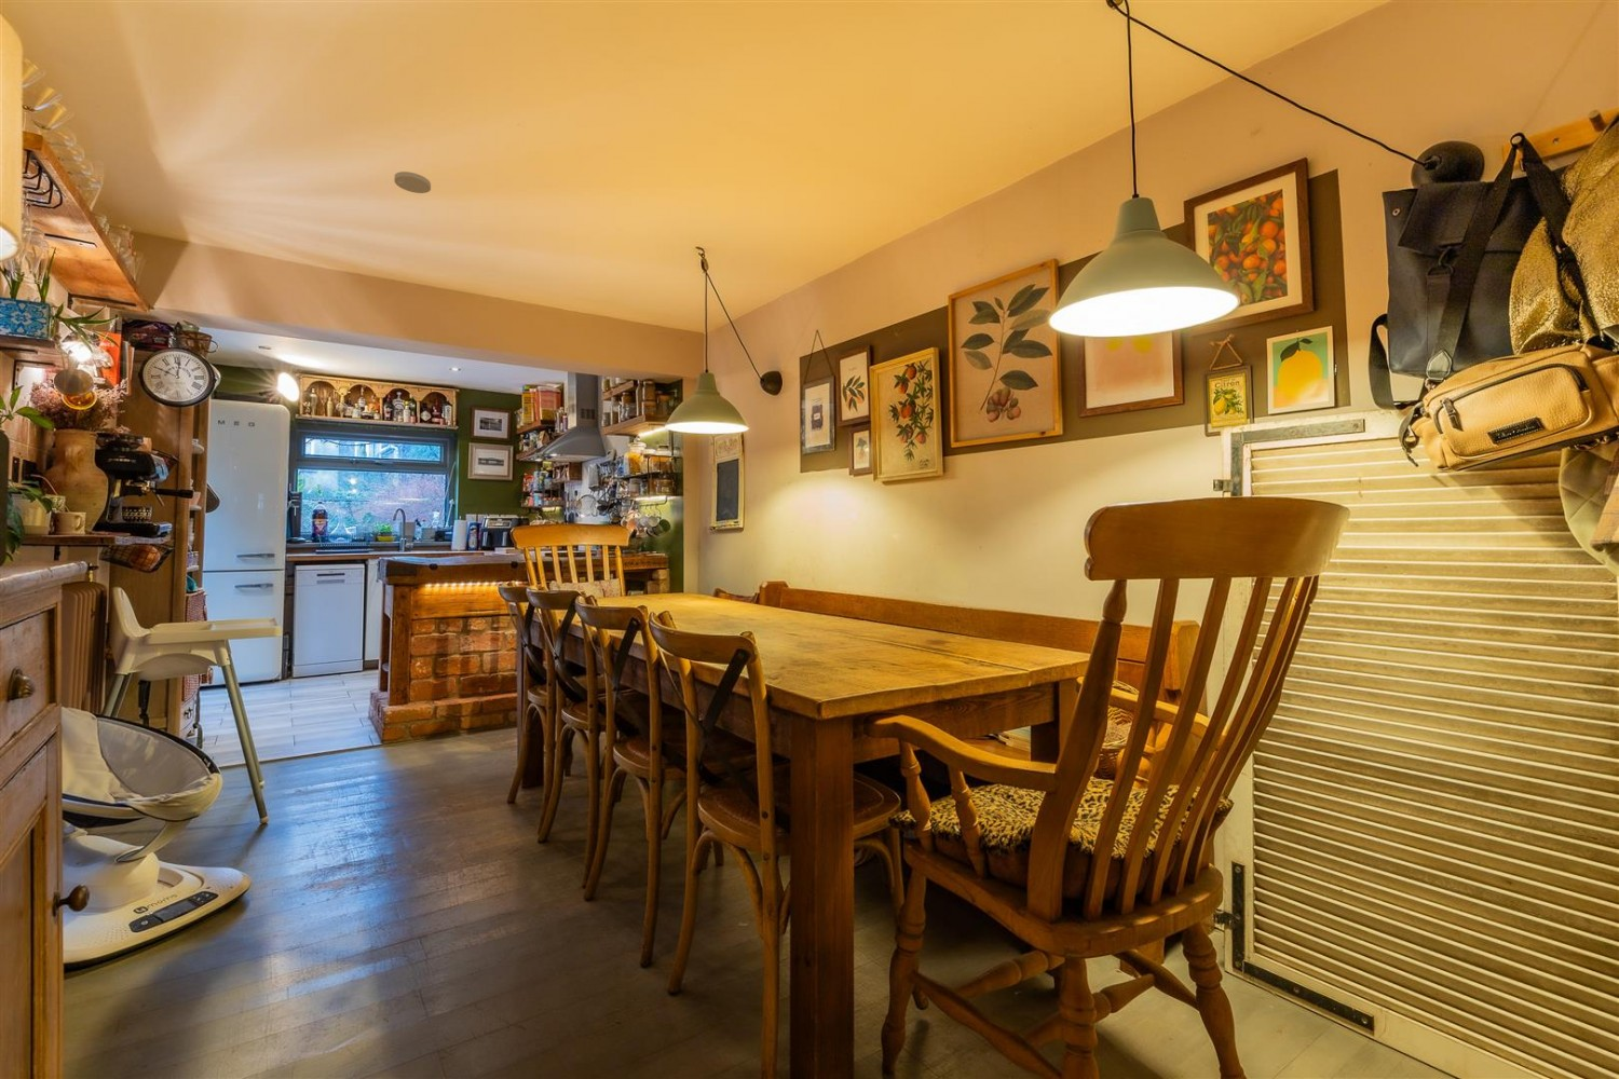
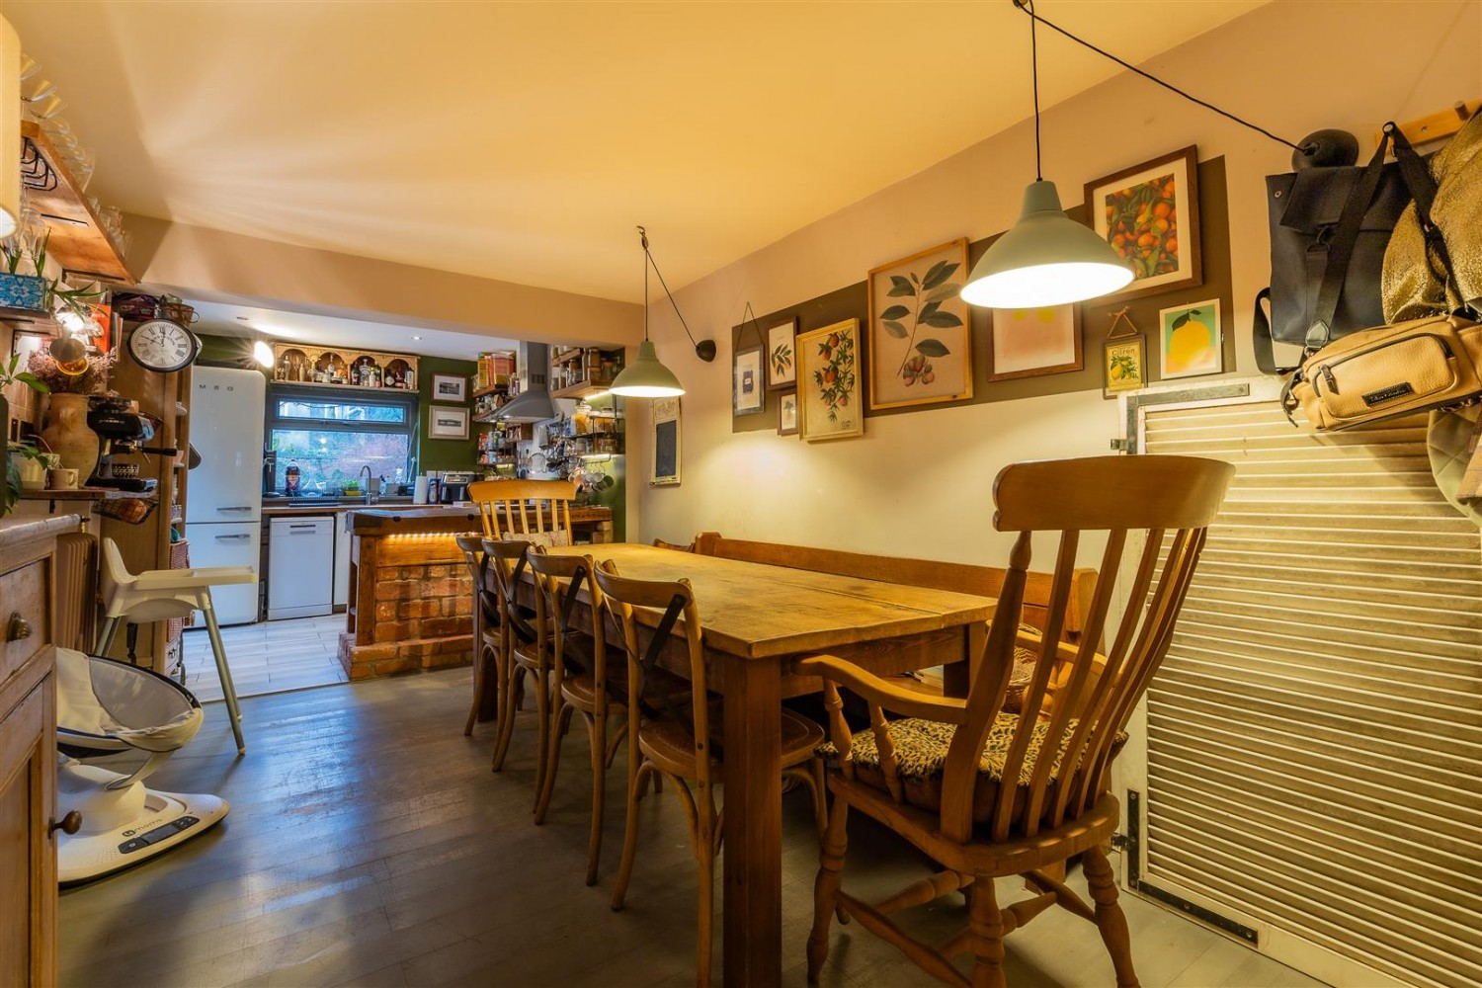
- smoke detector [393,171,431,194]
